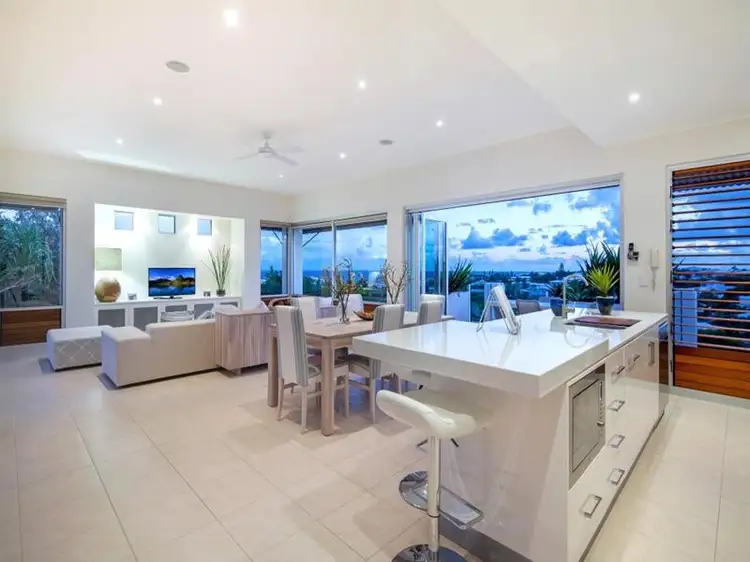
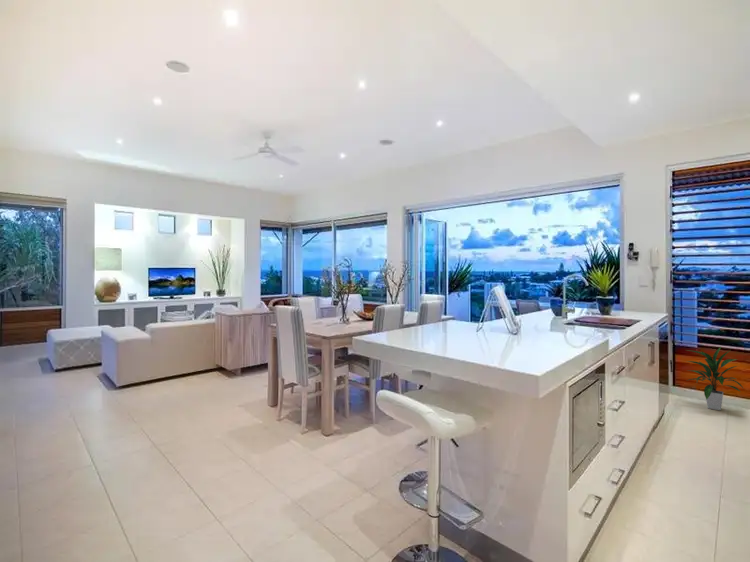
+ indoor plant [685,346,745,411]
